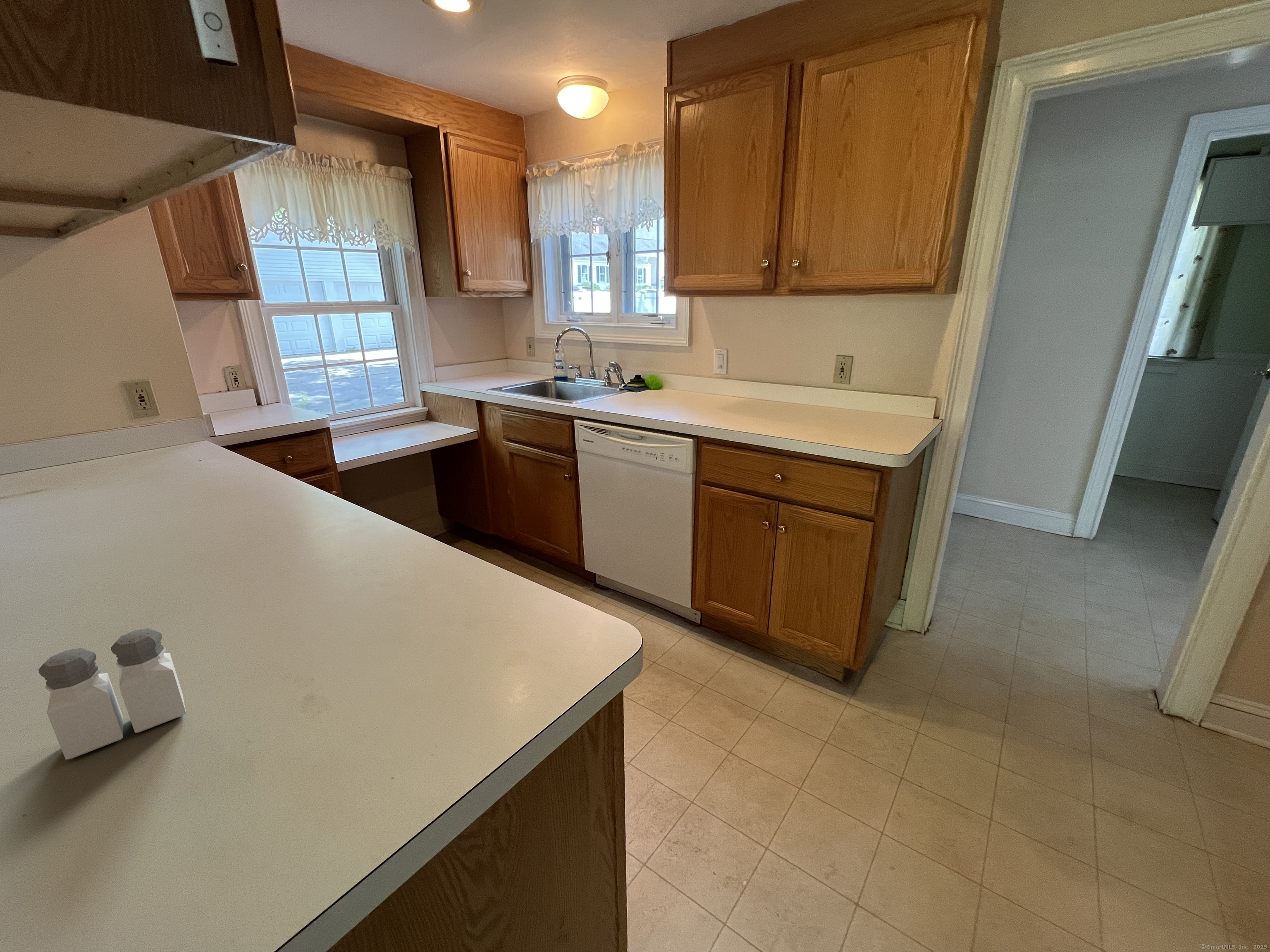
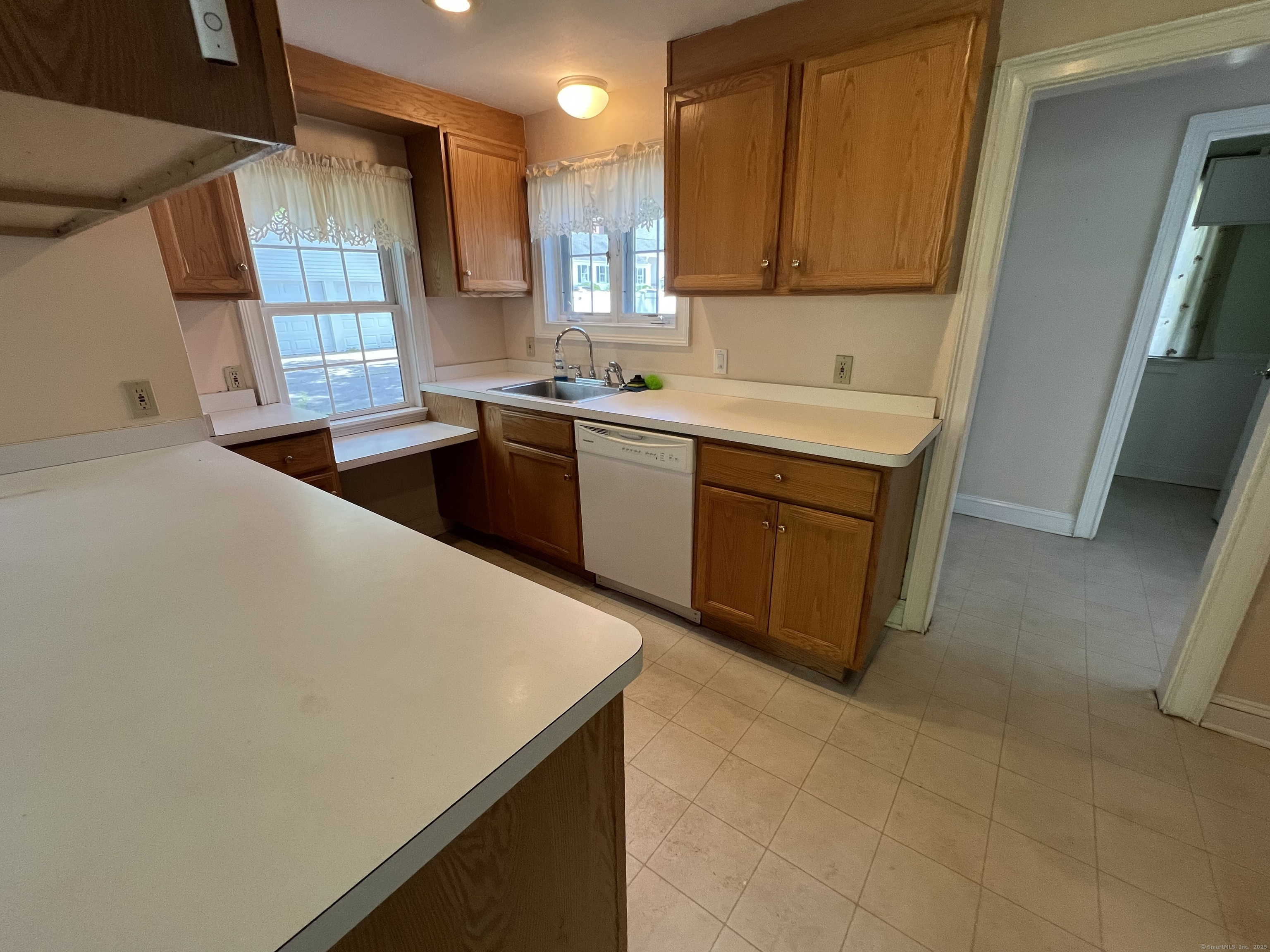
- salt and pepper shaker [38,628,186,760]
